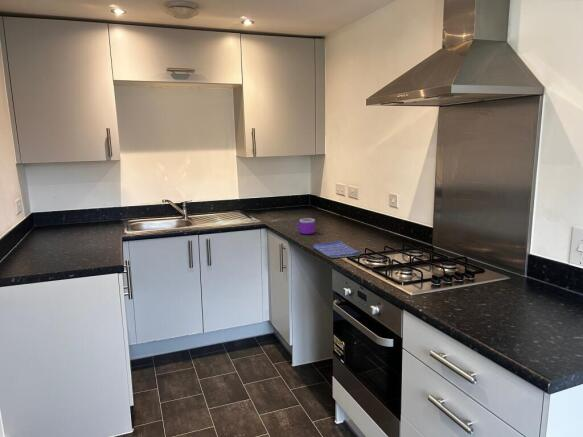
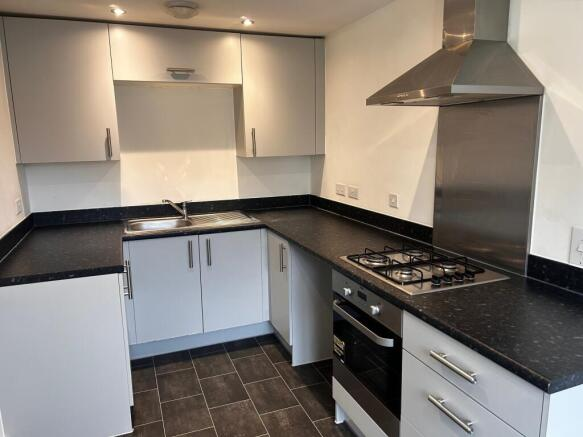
- mug [295,217,316,235]
- dish towel [312,240,361,259]
